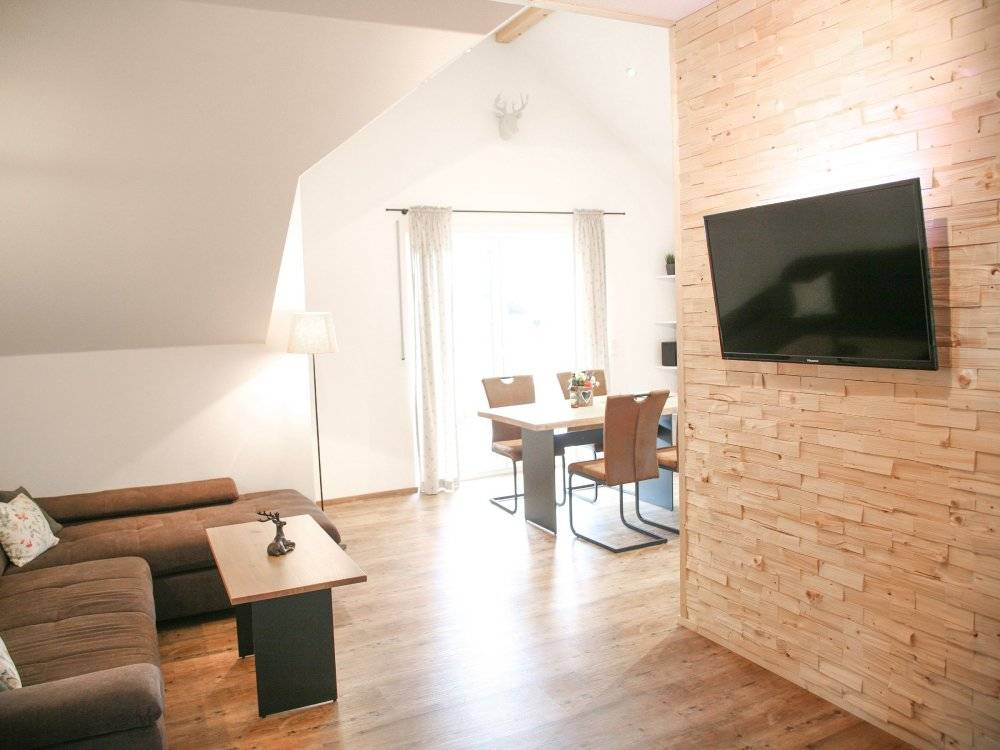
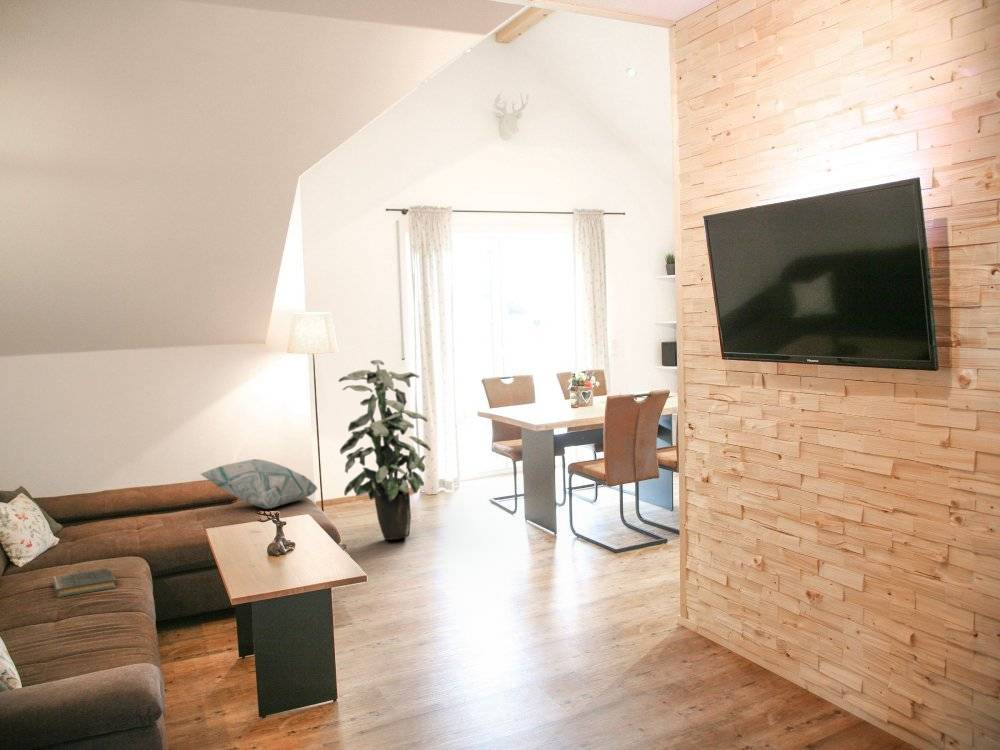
+ decorative pillow [200,458,319,510]
+ indoor plant [338,359,432,541]
+ book [52,567,118,598]
